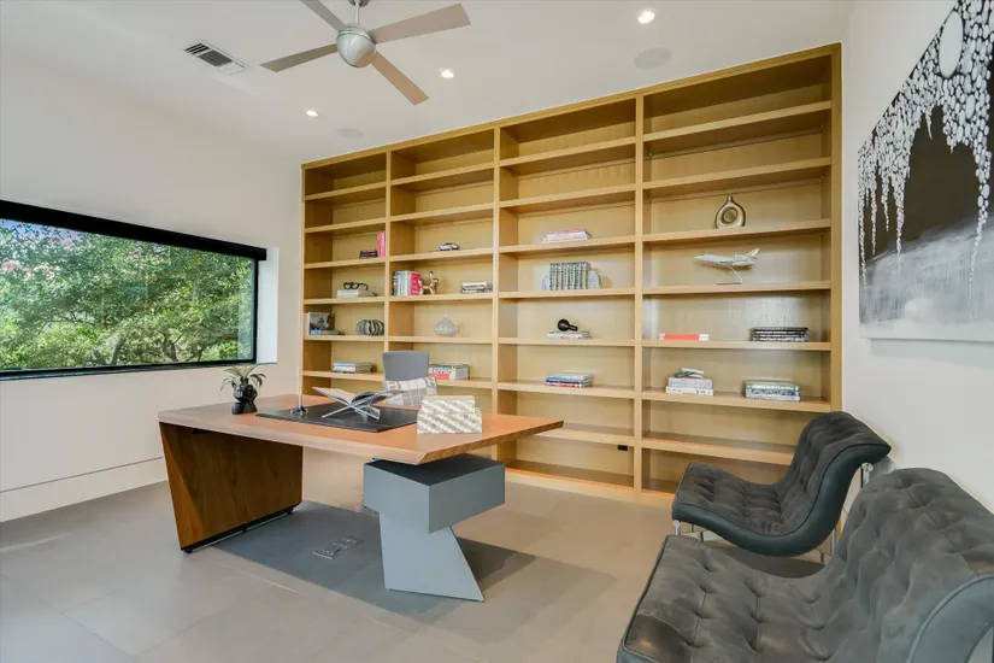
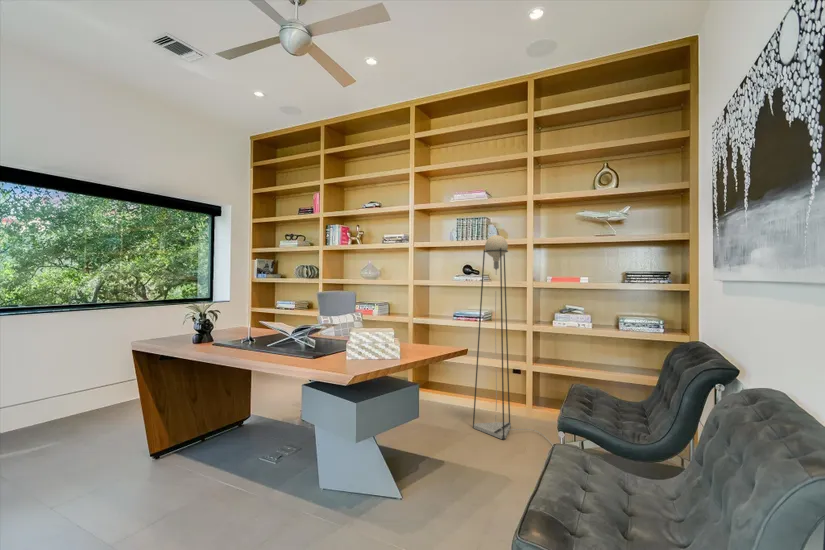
+ floor lamp [472,234,554,446]
